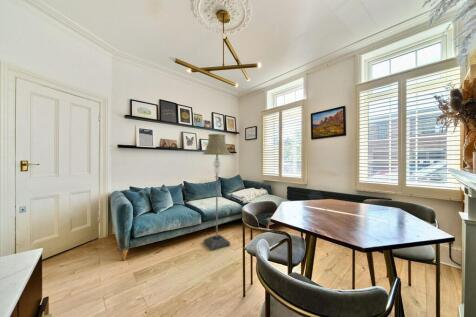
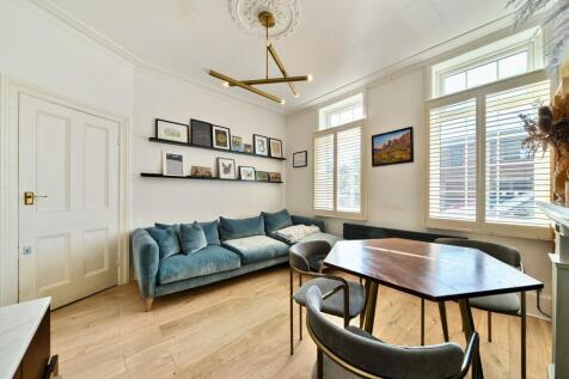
- floor lamp [202,133,232,252]
